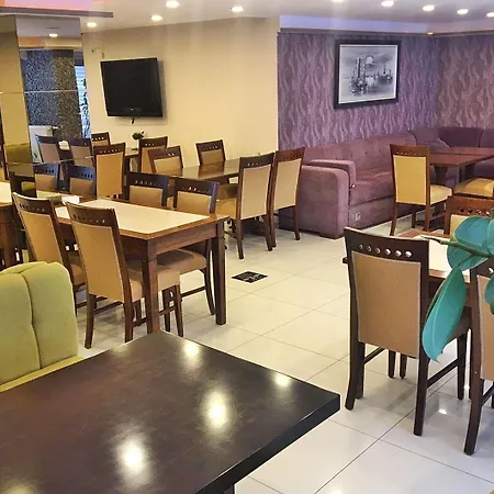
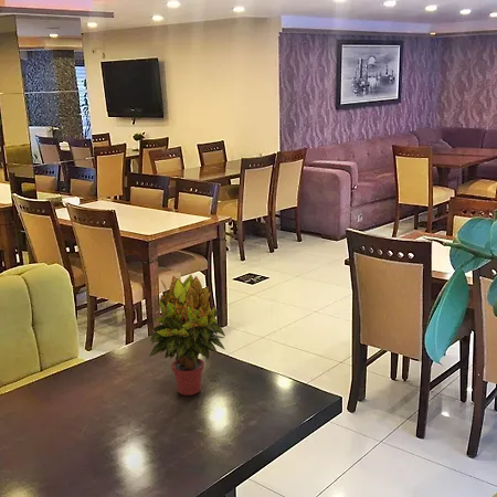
+ potted plant [148,274,226,396]
